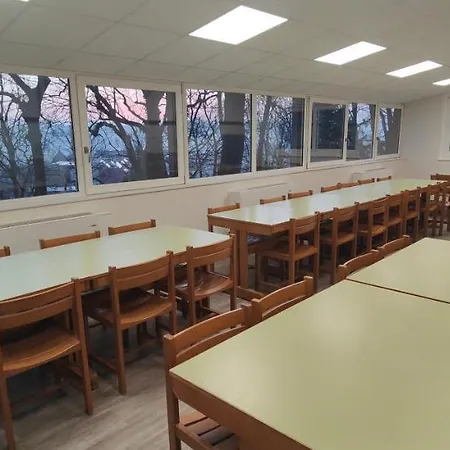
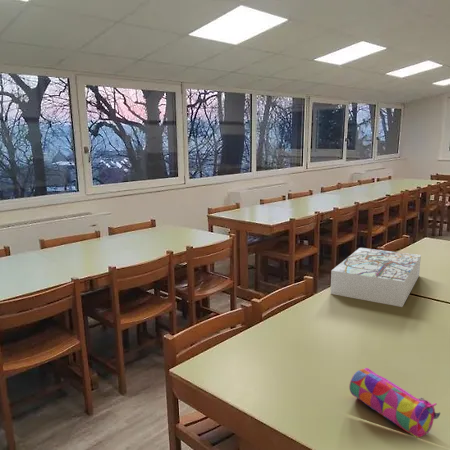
+ board game [329,247,422,308]
+ pencil case [348,367,441,439]
